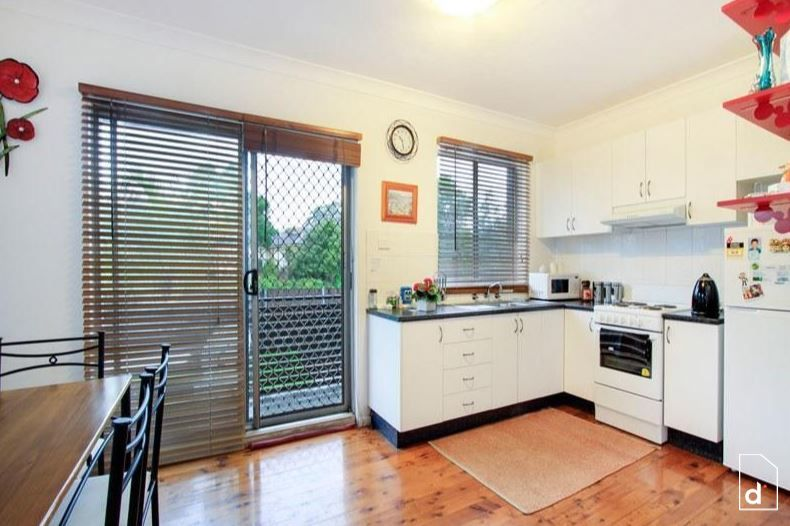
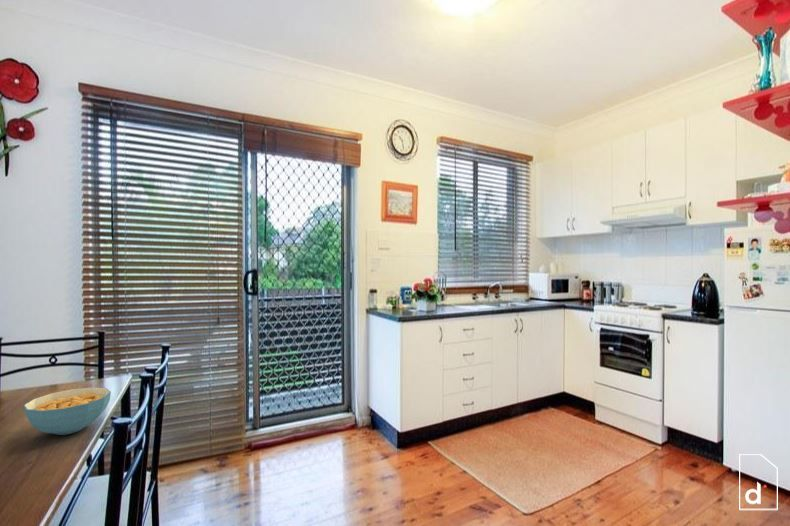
+ cereal bowl [23,386,112,436]
